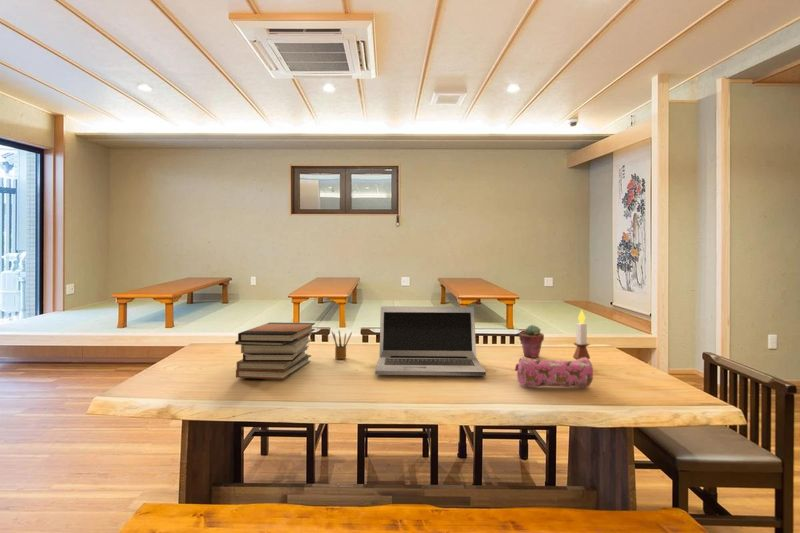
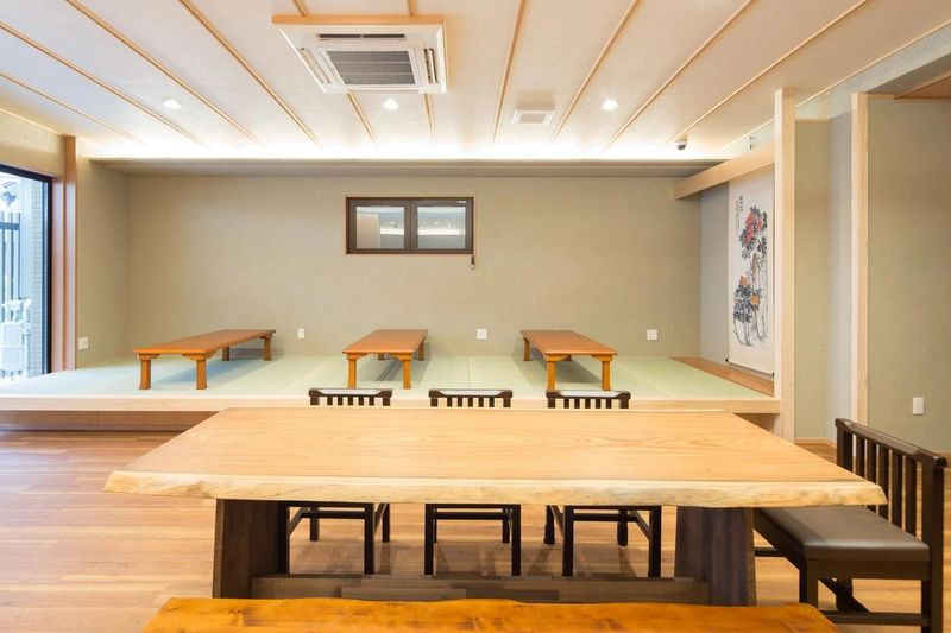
- book stack [234,321,316,380]
- pencil box [331,330,353,360]
- laptop [374,305,487,377]
- potted succulent [518,324,545,359]
- candle [572,308,591,360]
- pencil case [514,357,594,388]
